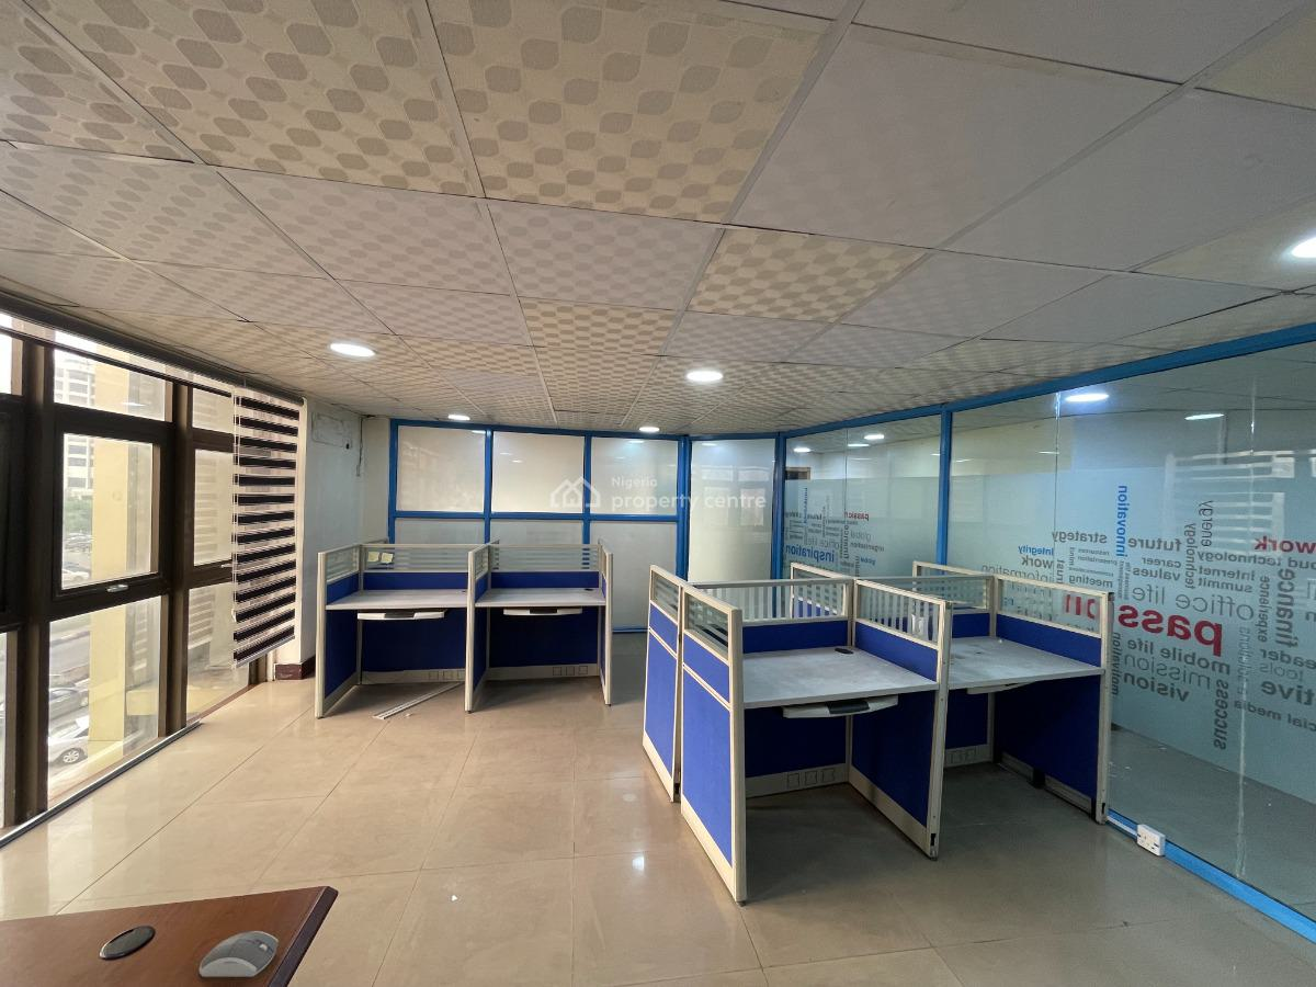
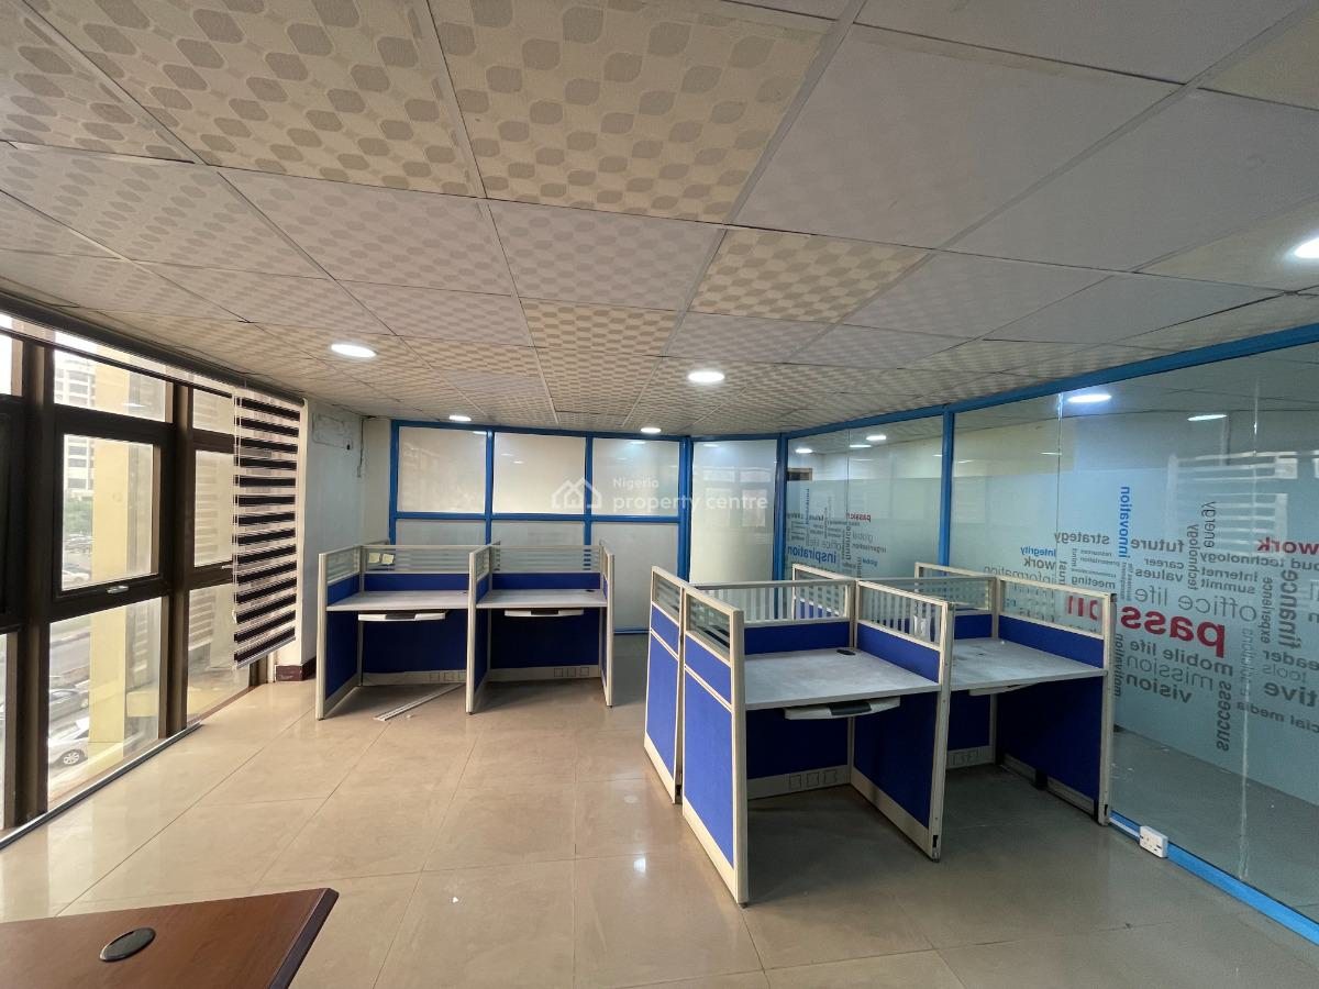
- computer mouse [198,930,280,978]
